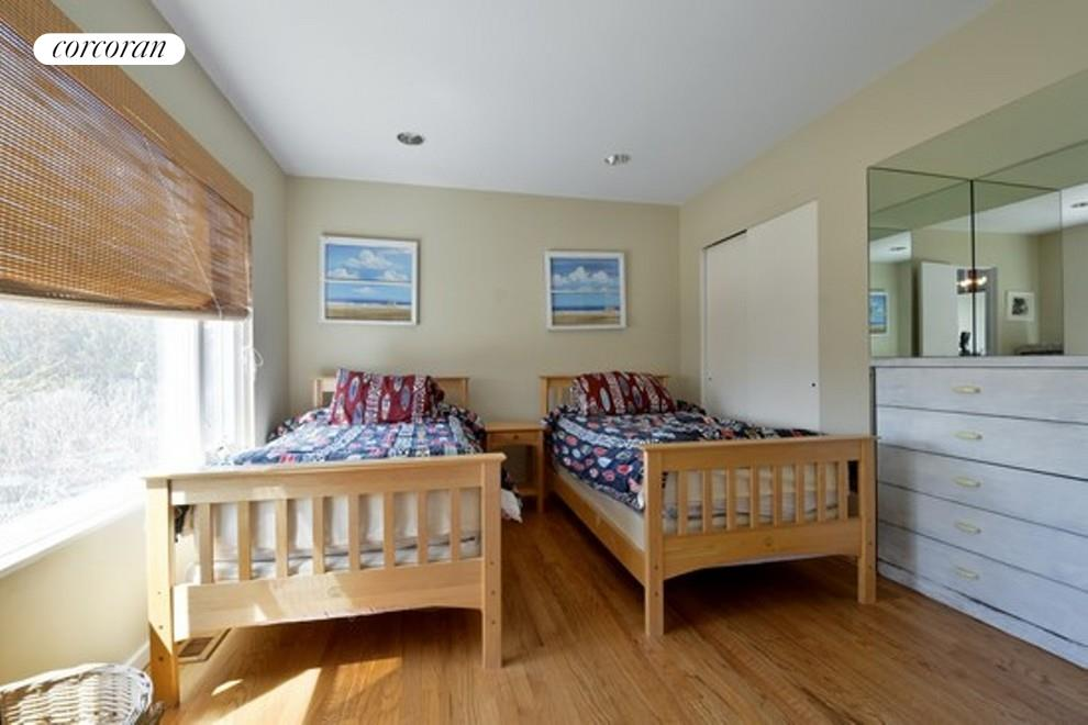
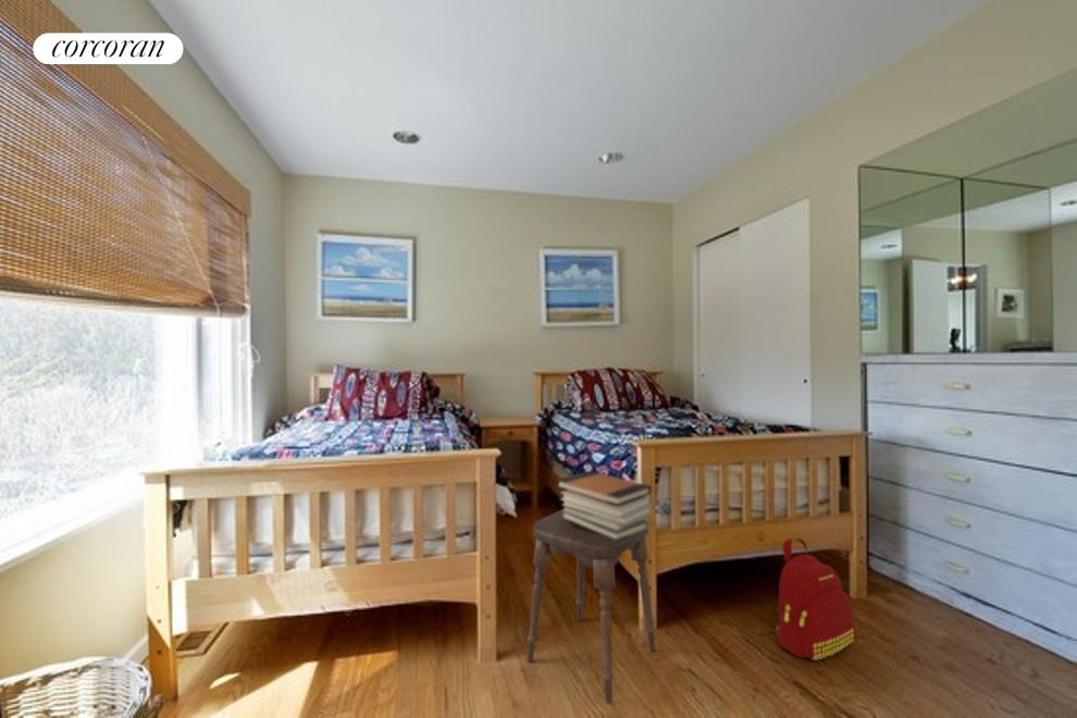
+ stool [527,509,657,705]
+ backpack [775,537,855,661]
+ book stack [555,470,653,541]
